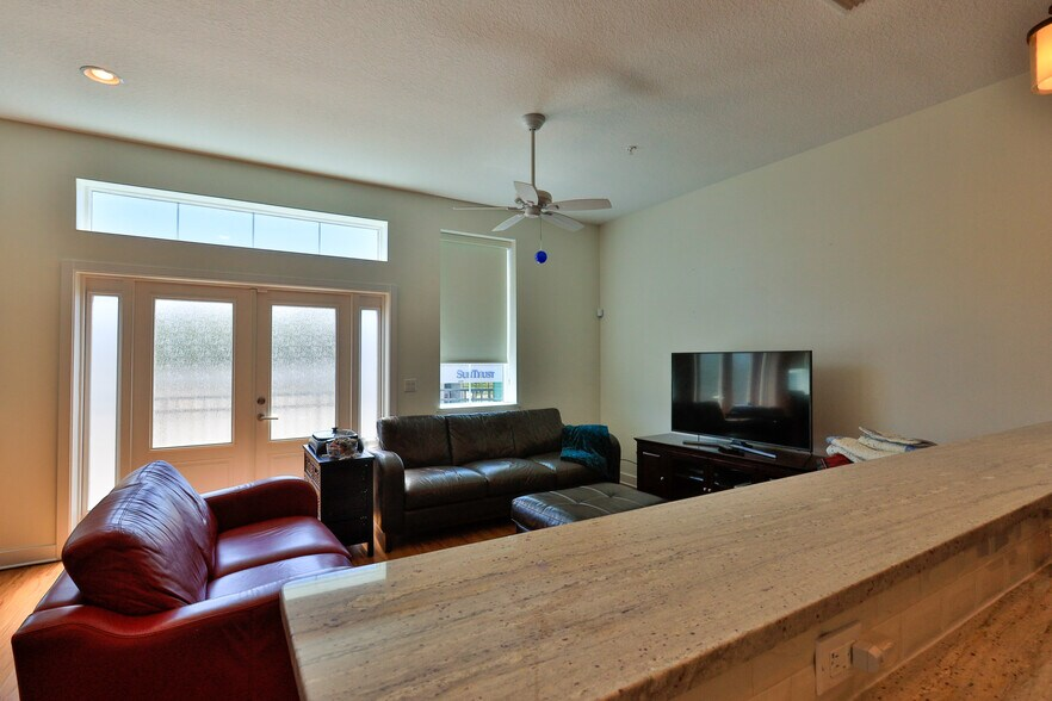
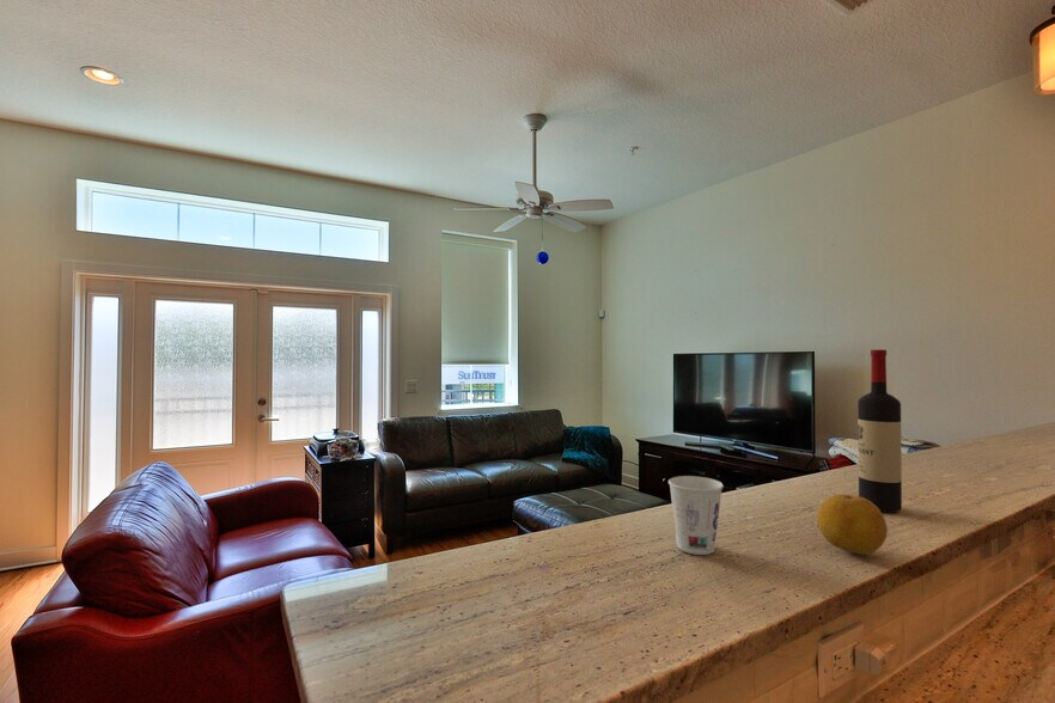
+ cup [667,475,725,556]
+ wine bottle [856,349,903,513]
+ fruit [816,493,889,556]
